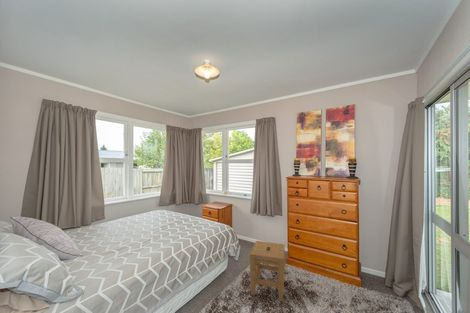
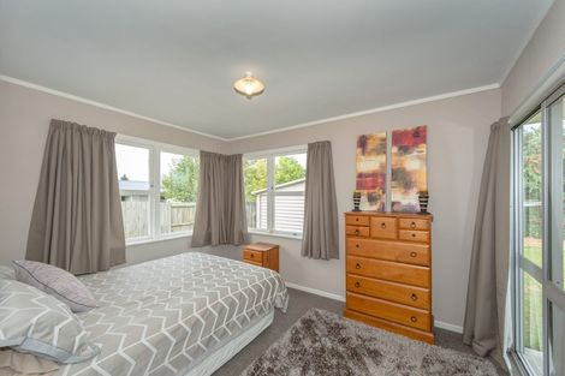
- stool [249,240,286,302]
